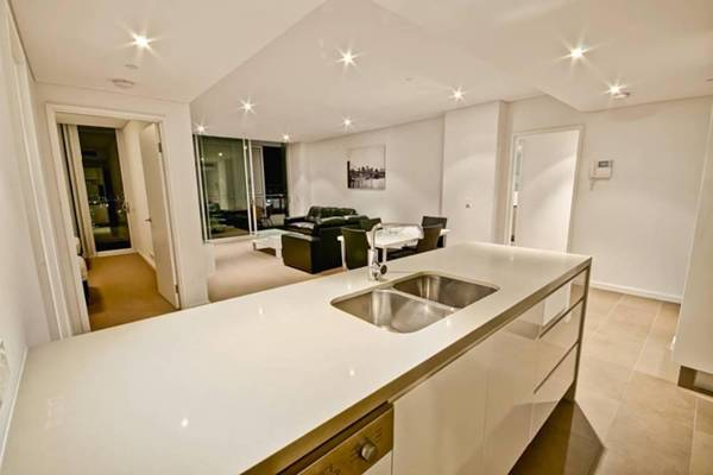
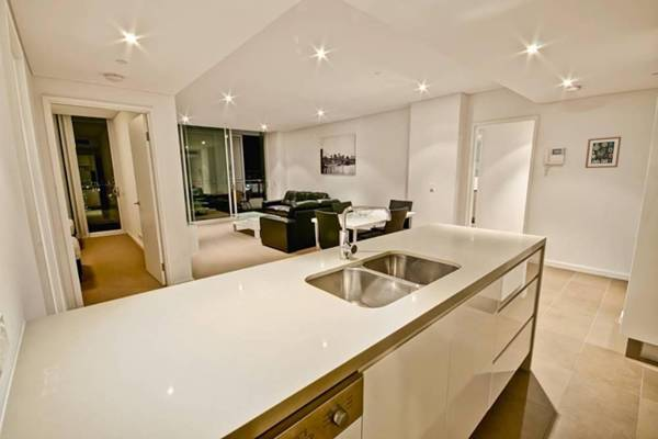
+ wall art [585,136,622,169]
